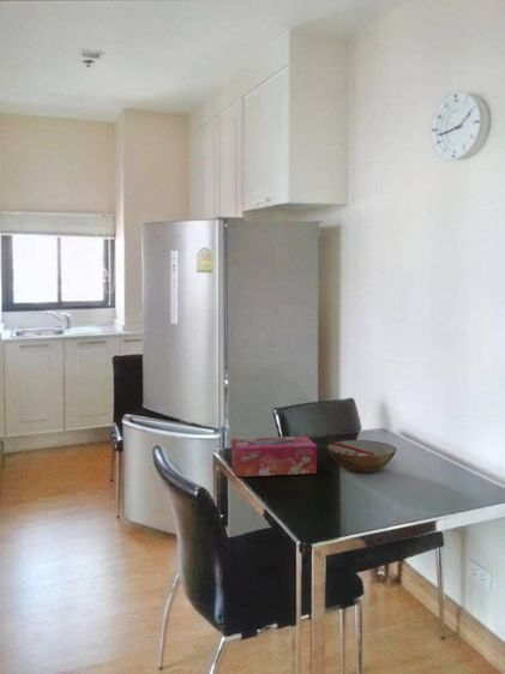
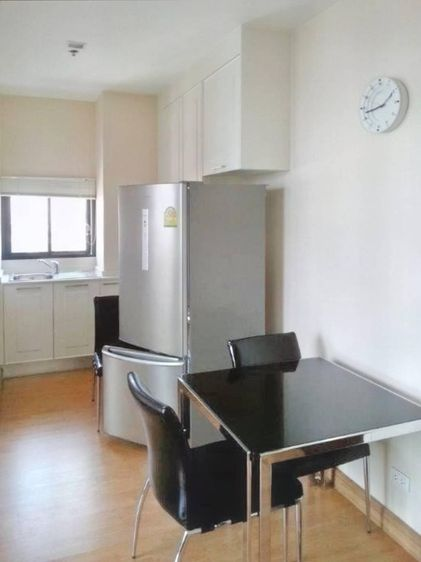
- tissue box [230,435,318,477]
- bowl [326,439,397,474]
